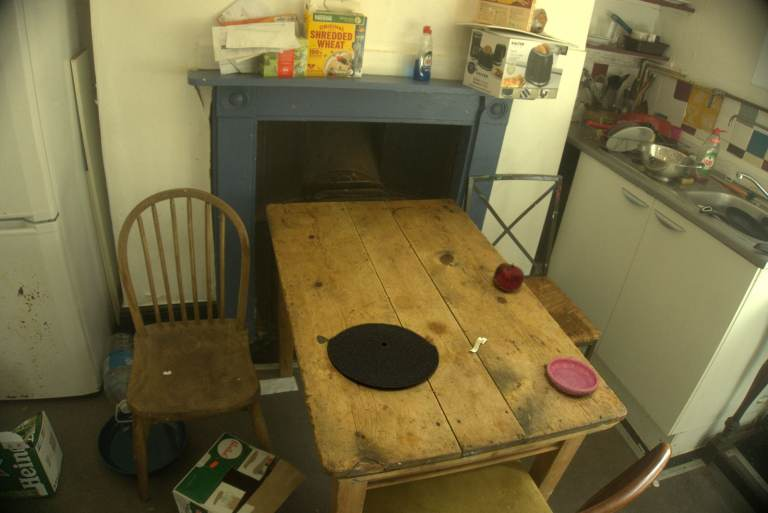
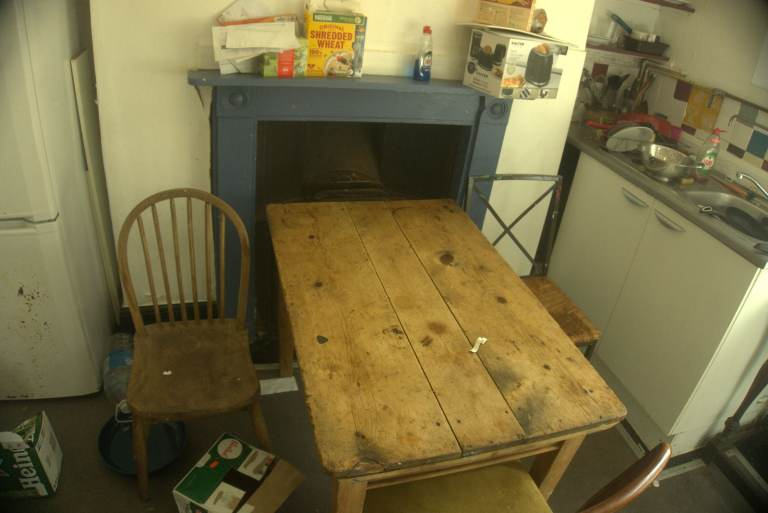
- fruit [493,262,525,292]
- plate [326,322,440,389]
- saucer [545,356,601,397]
